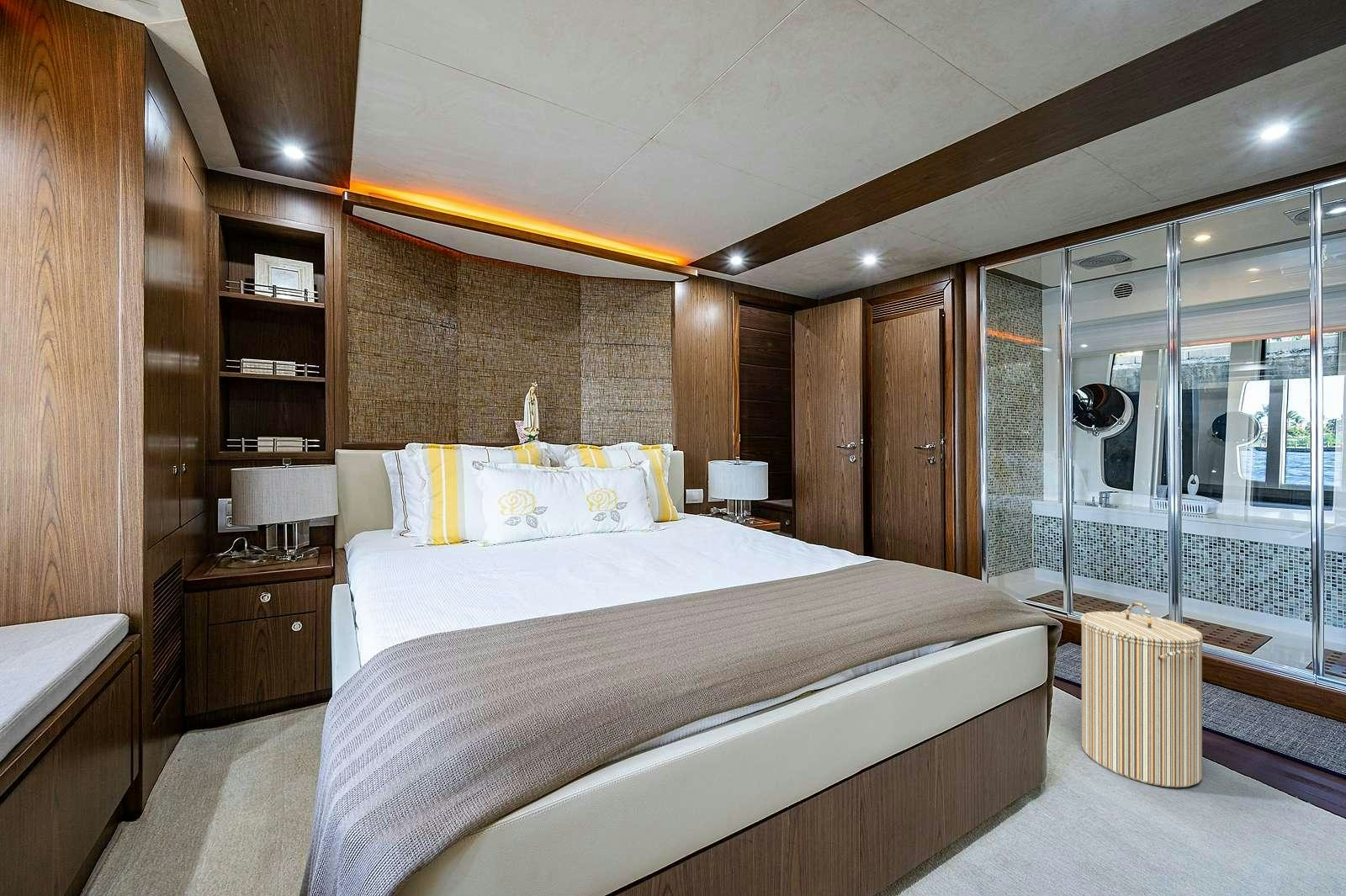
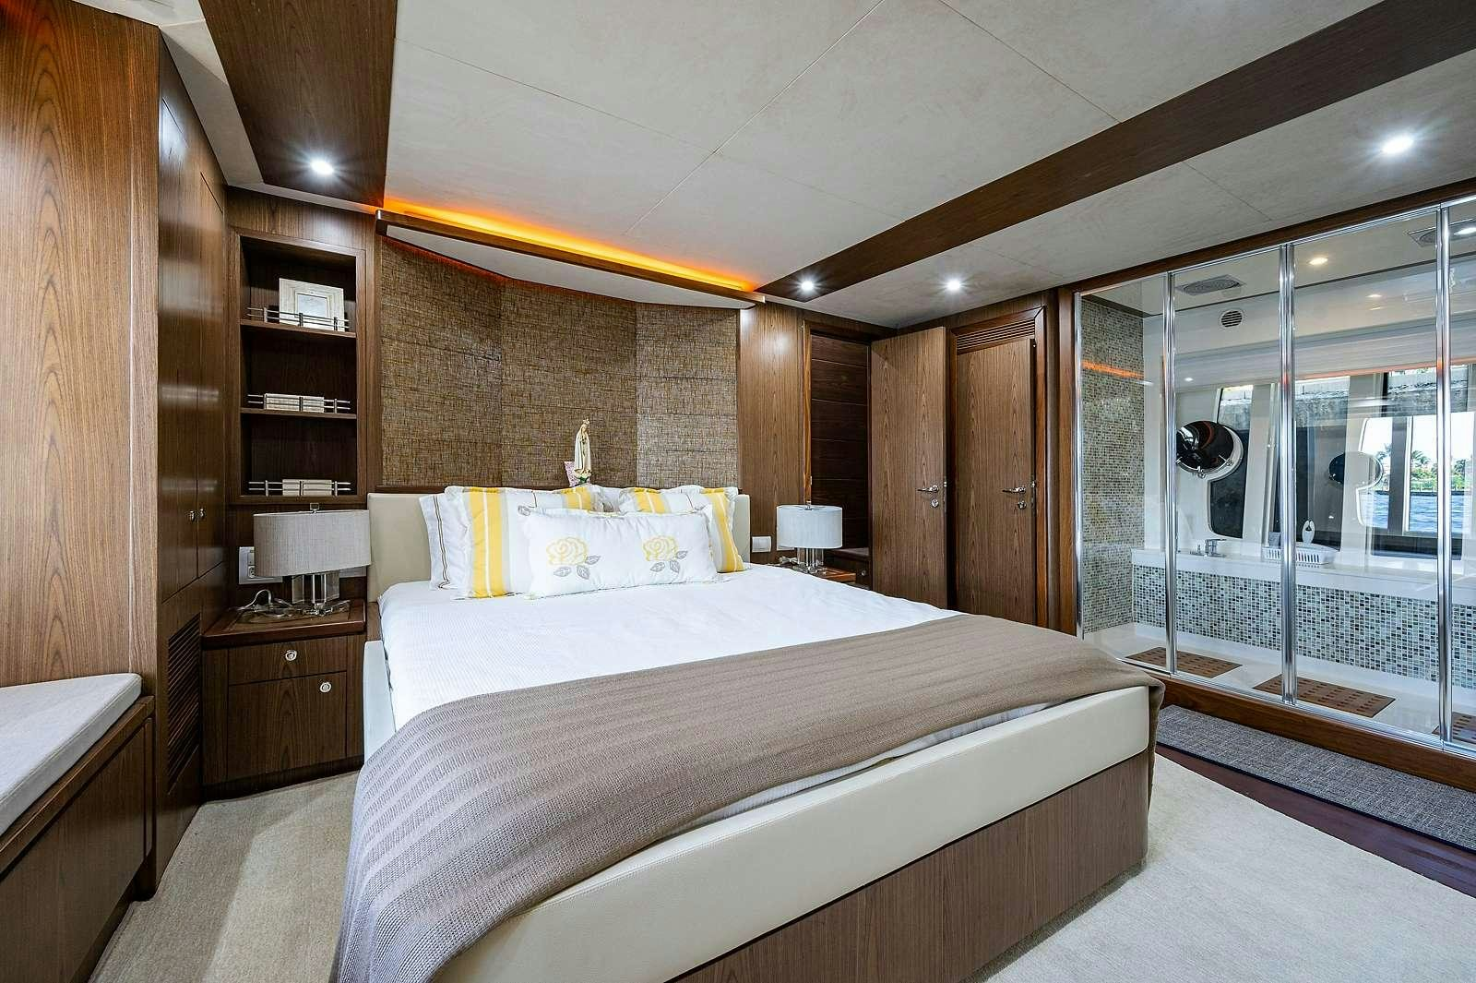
- laundry hamper [1080,602,1204,788]
